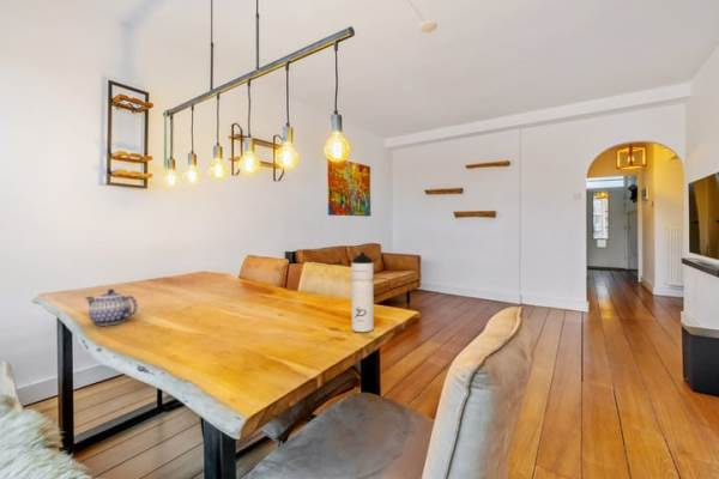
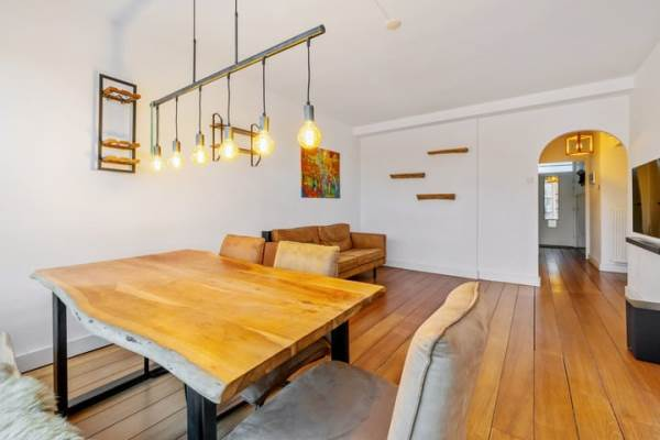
- teapot [84,287,139,327]
- water bottle [350,251,374,333]
